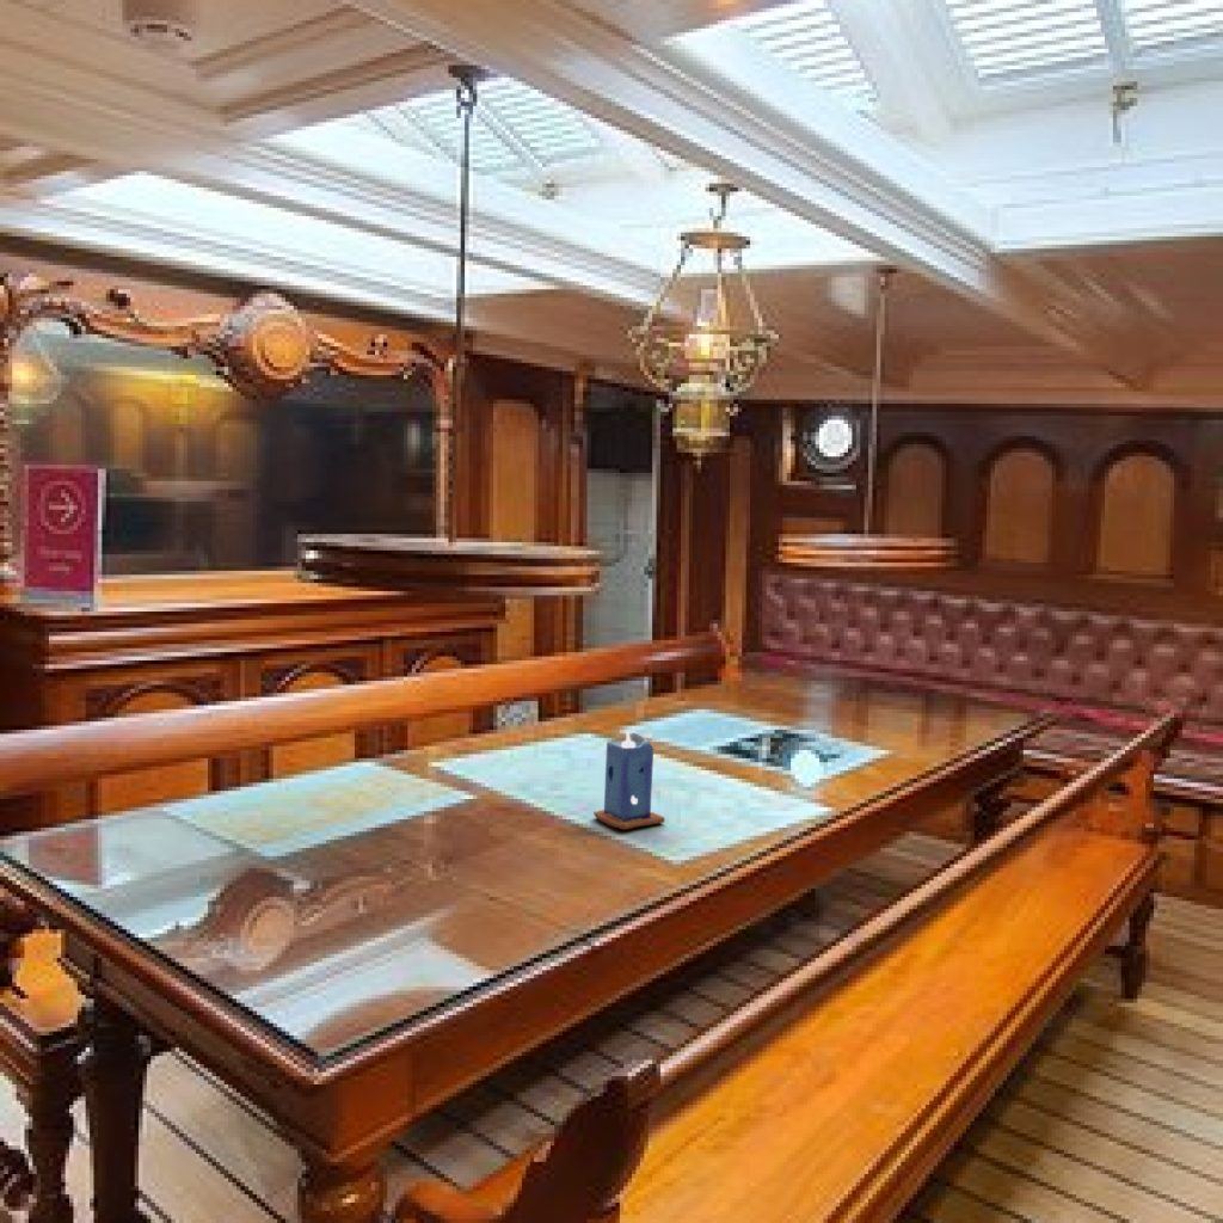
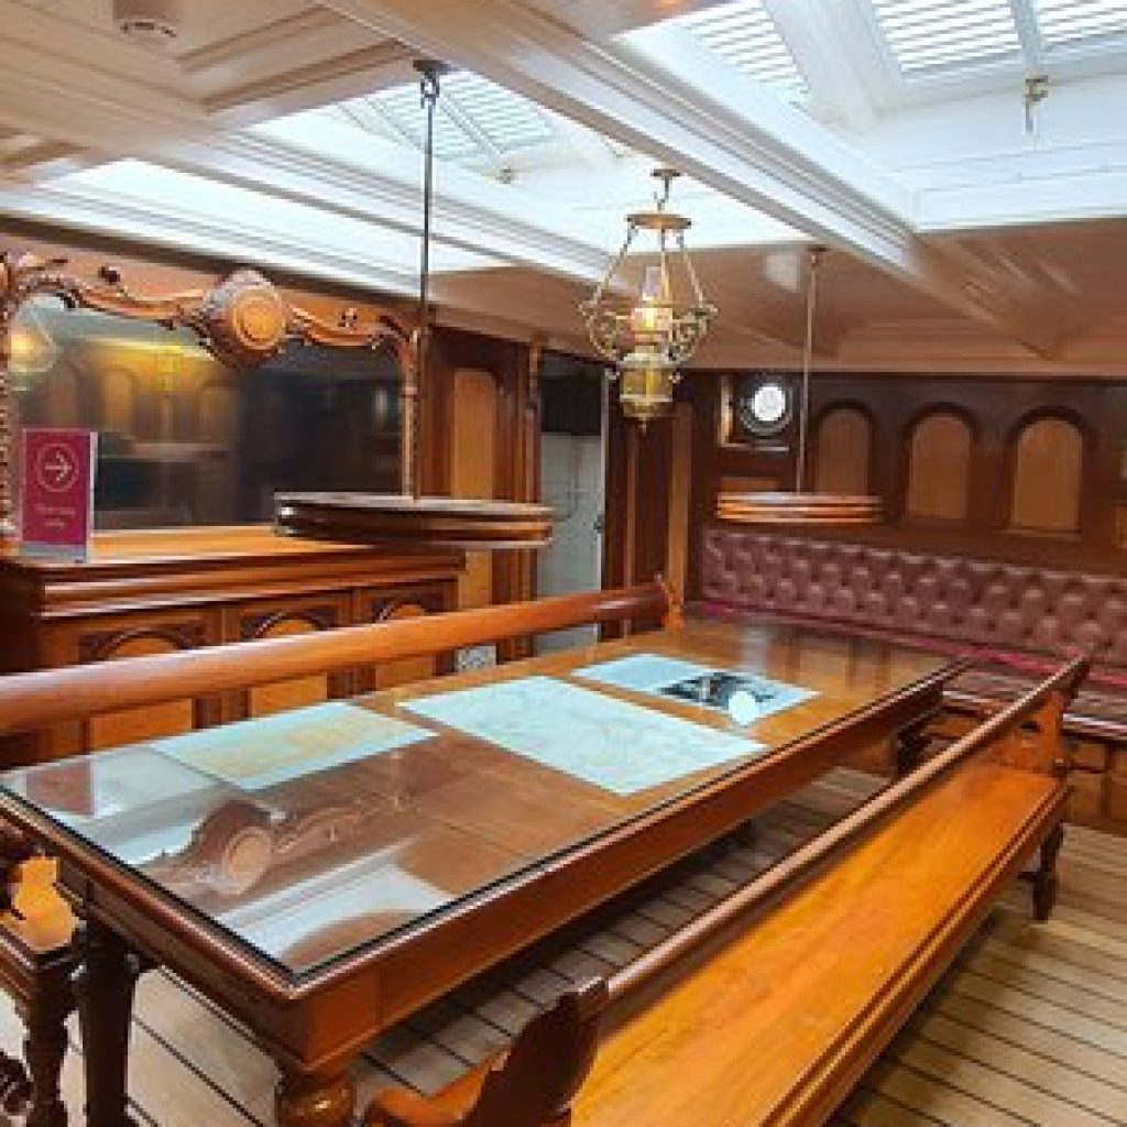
- candle [592,730,665,831]
